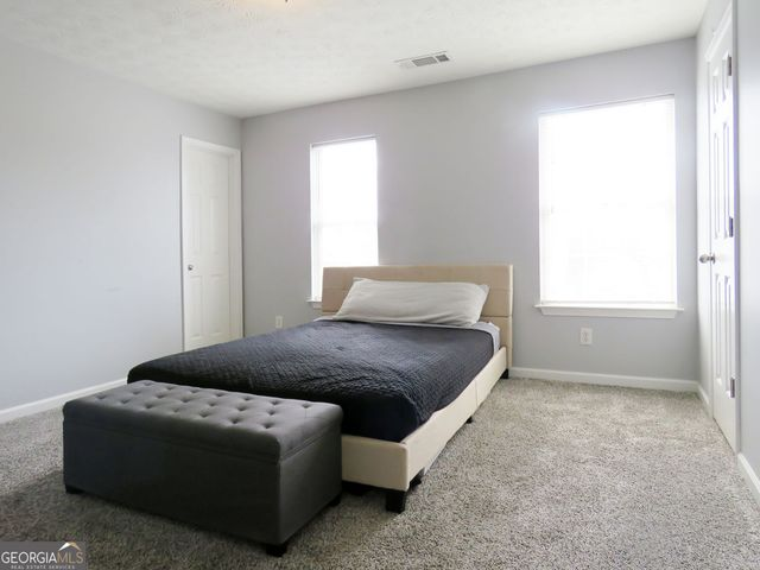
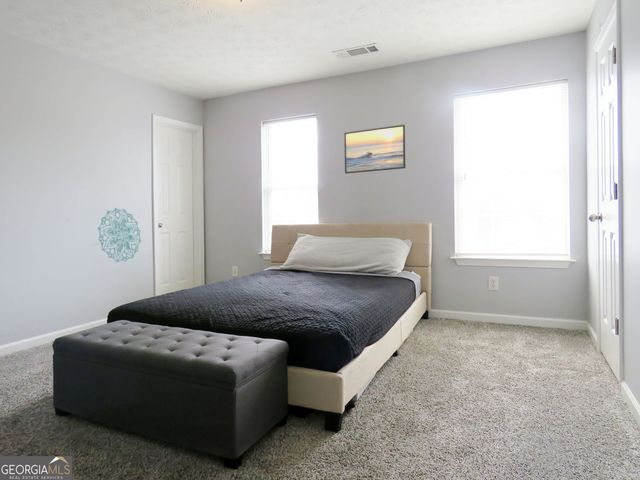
+ wall decoration [97,207,142,263]
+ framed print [343,124,406,175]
